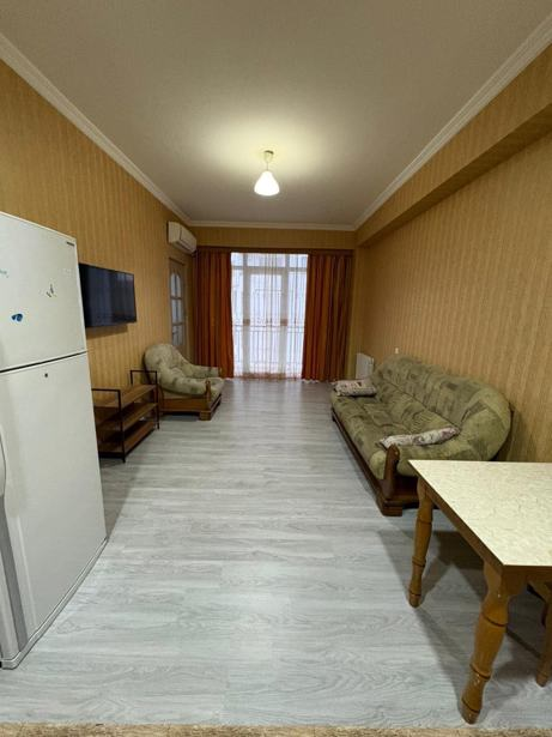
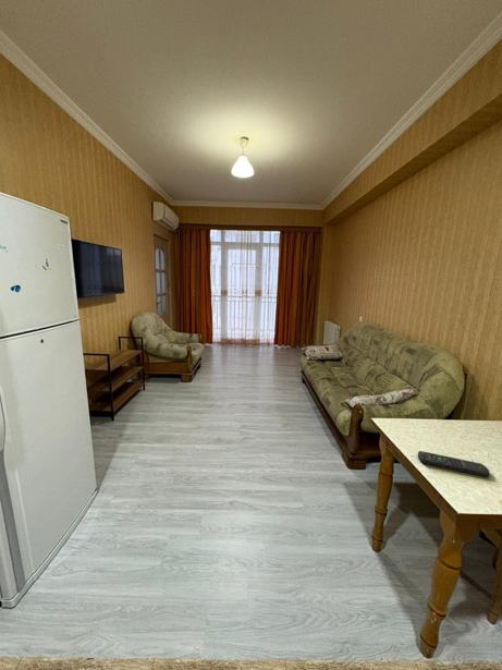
+ remote control [417,450,490,478]
